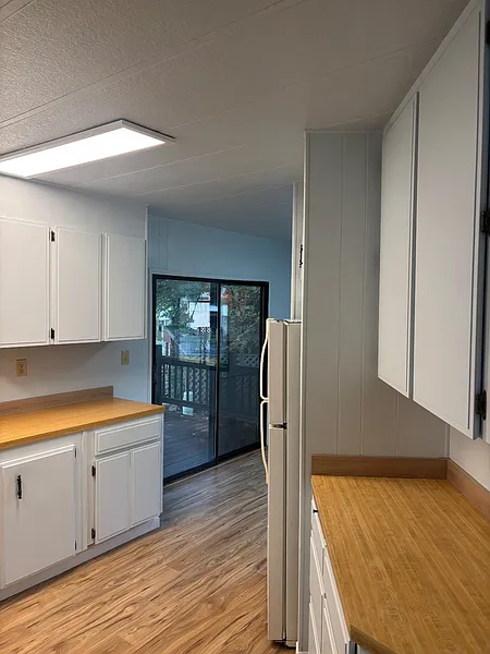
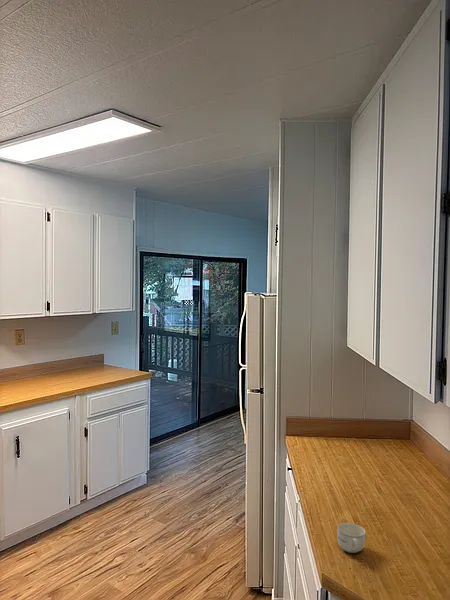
+ cup [336,522,367,554]
